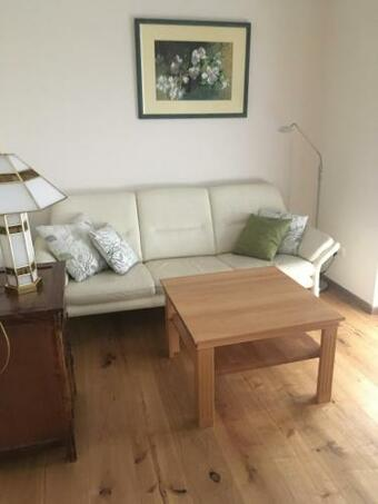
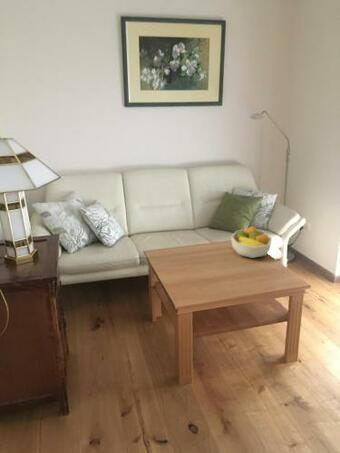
+ fruit bowl [230,225,273,259]
